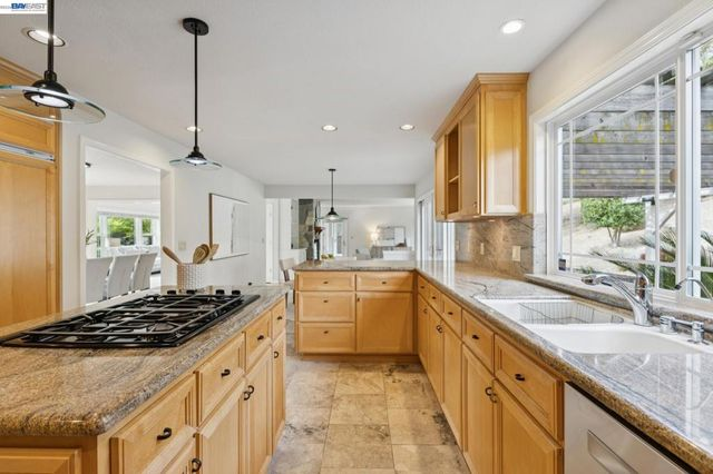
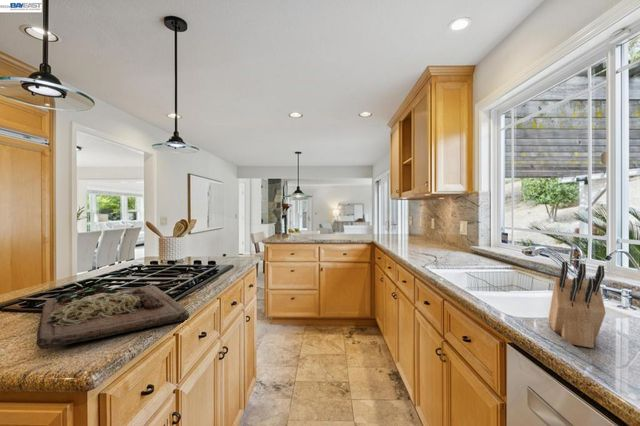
+ cutting board [35,284,190,350]
+ knife block [548,260,607,349]
